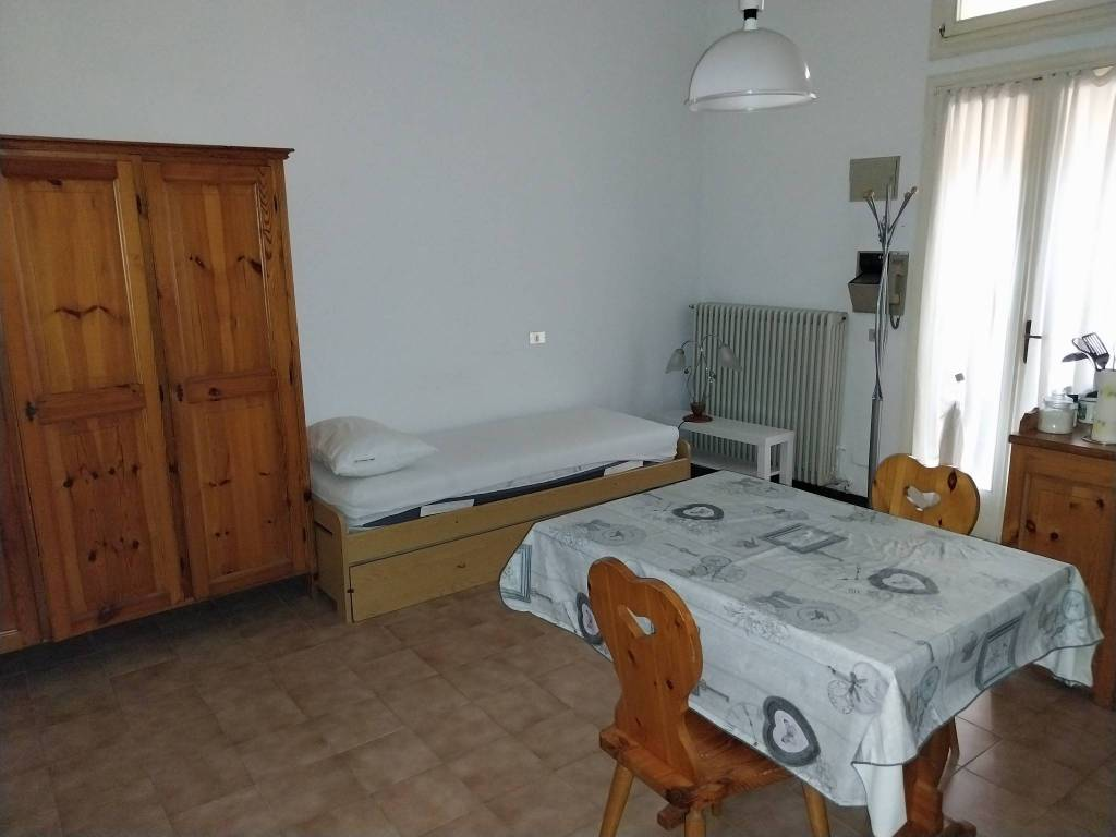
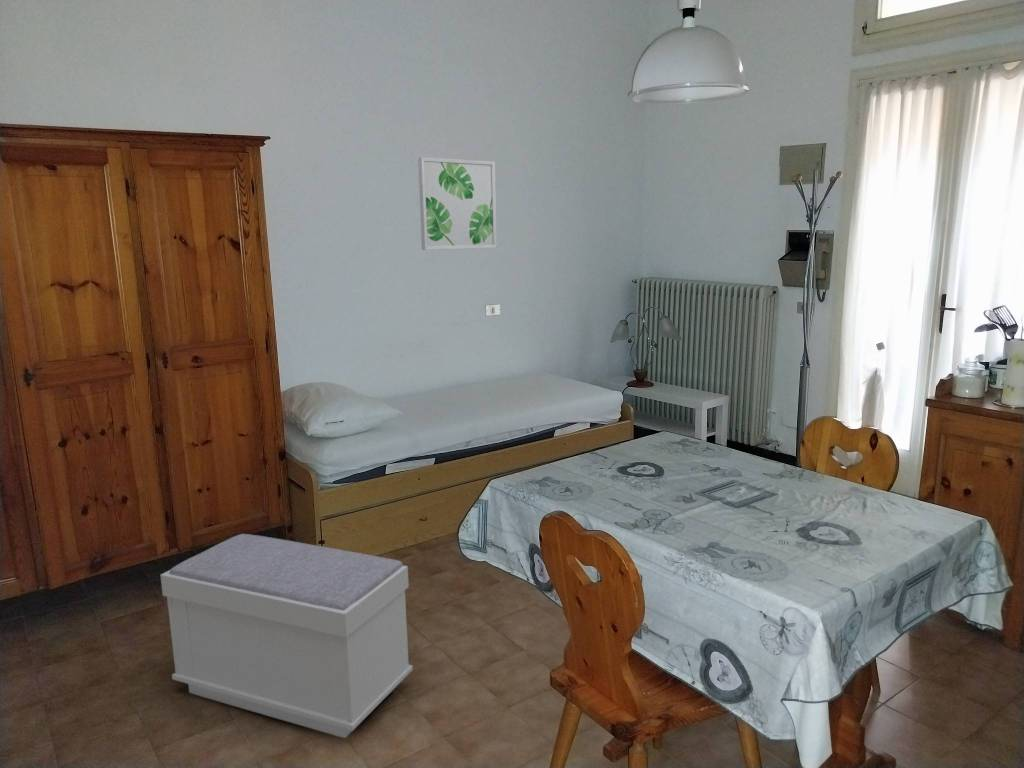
+ bench [159,533,414,739]
+ wall art [417,156,498,251]
